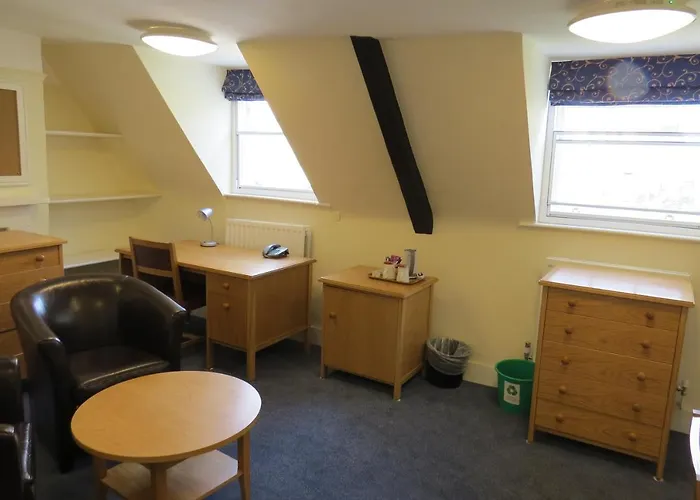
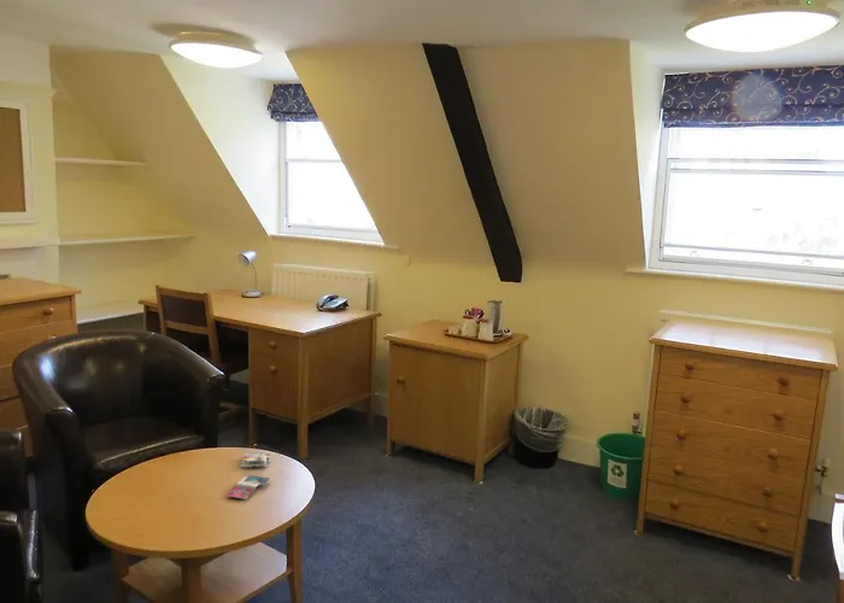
+ magazine [225,450,272,499]
